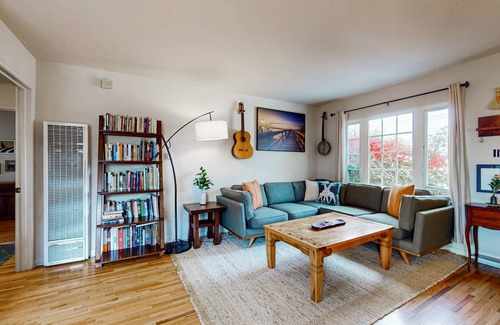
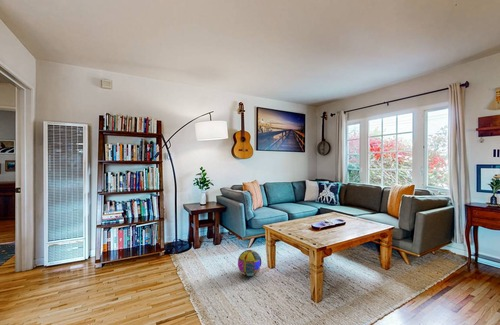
+ ball [237,249,262,277]
